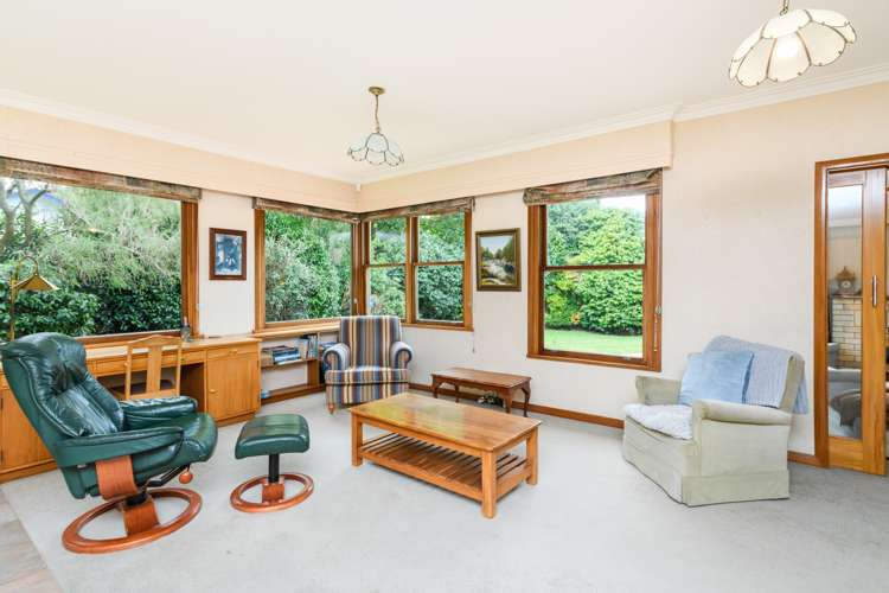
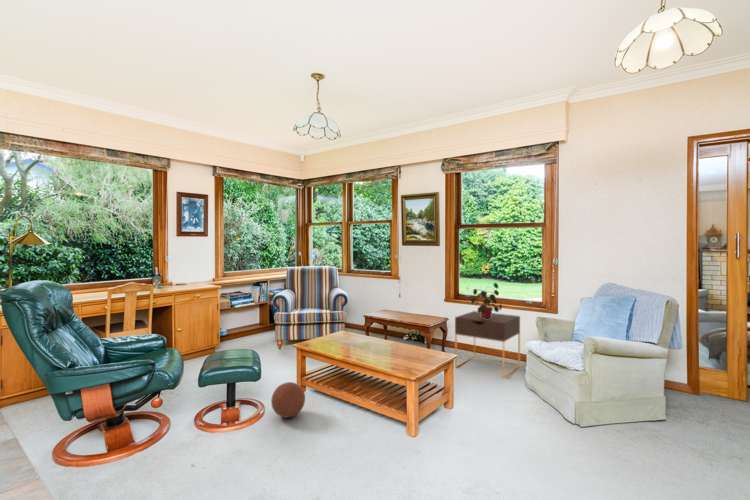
+ ball [270,381,306,419]
+ potted plant [470,282,503,319]
+ nightstand [454,310,521,379]
